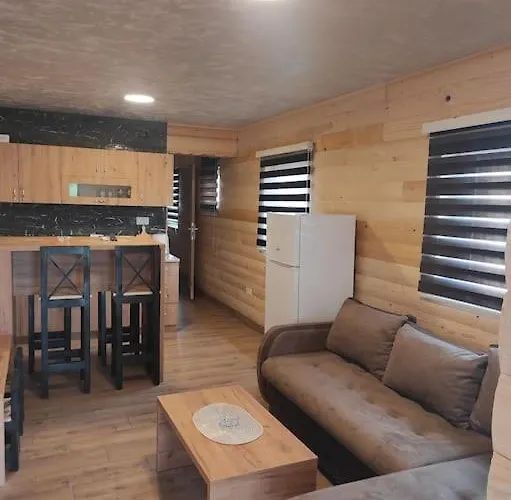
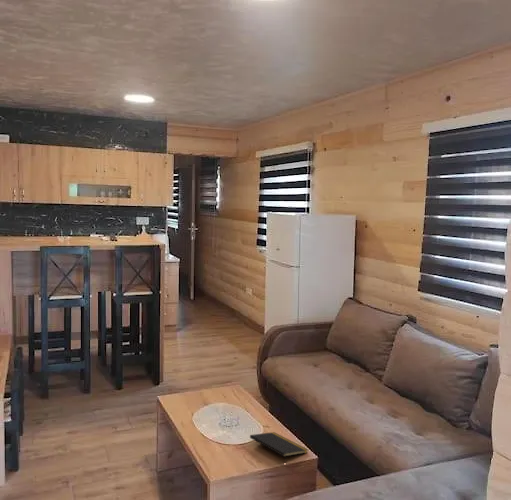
+ notepad [249,431,309,462]
